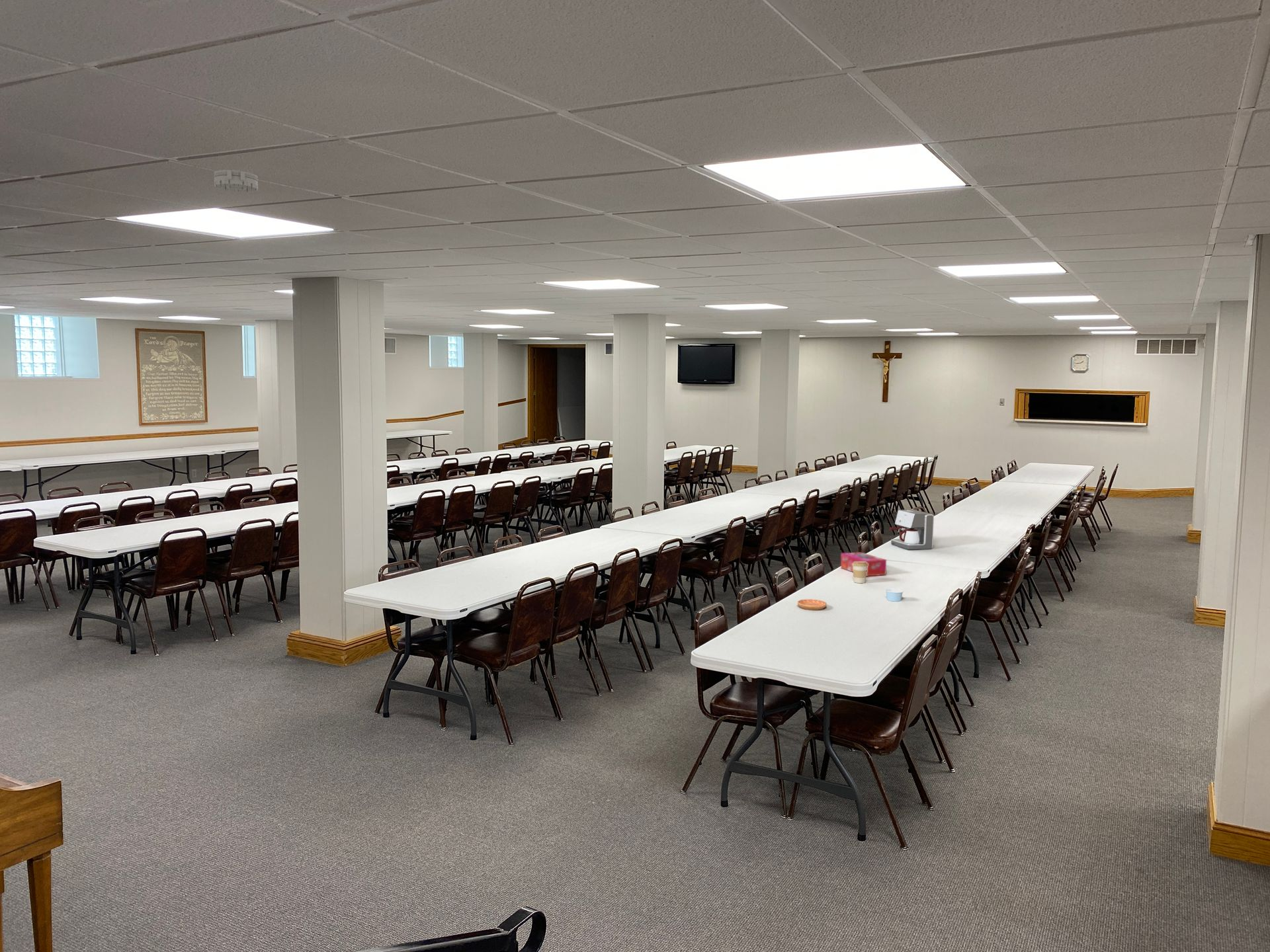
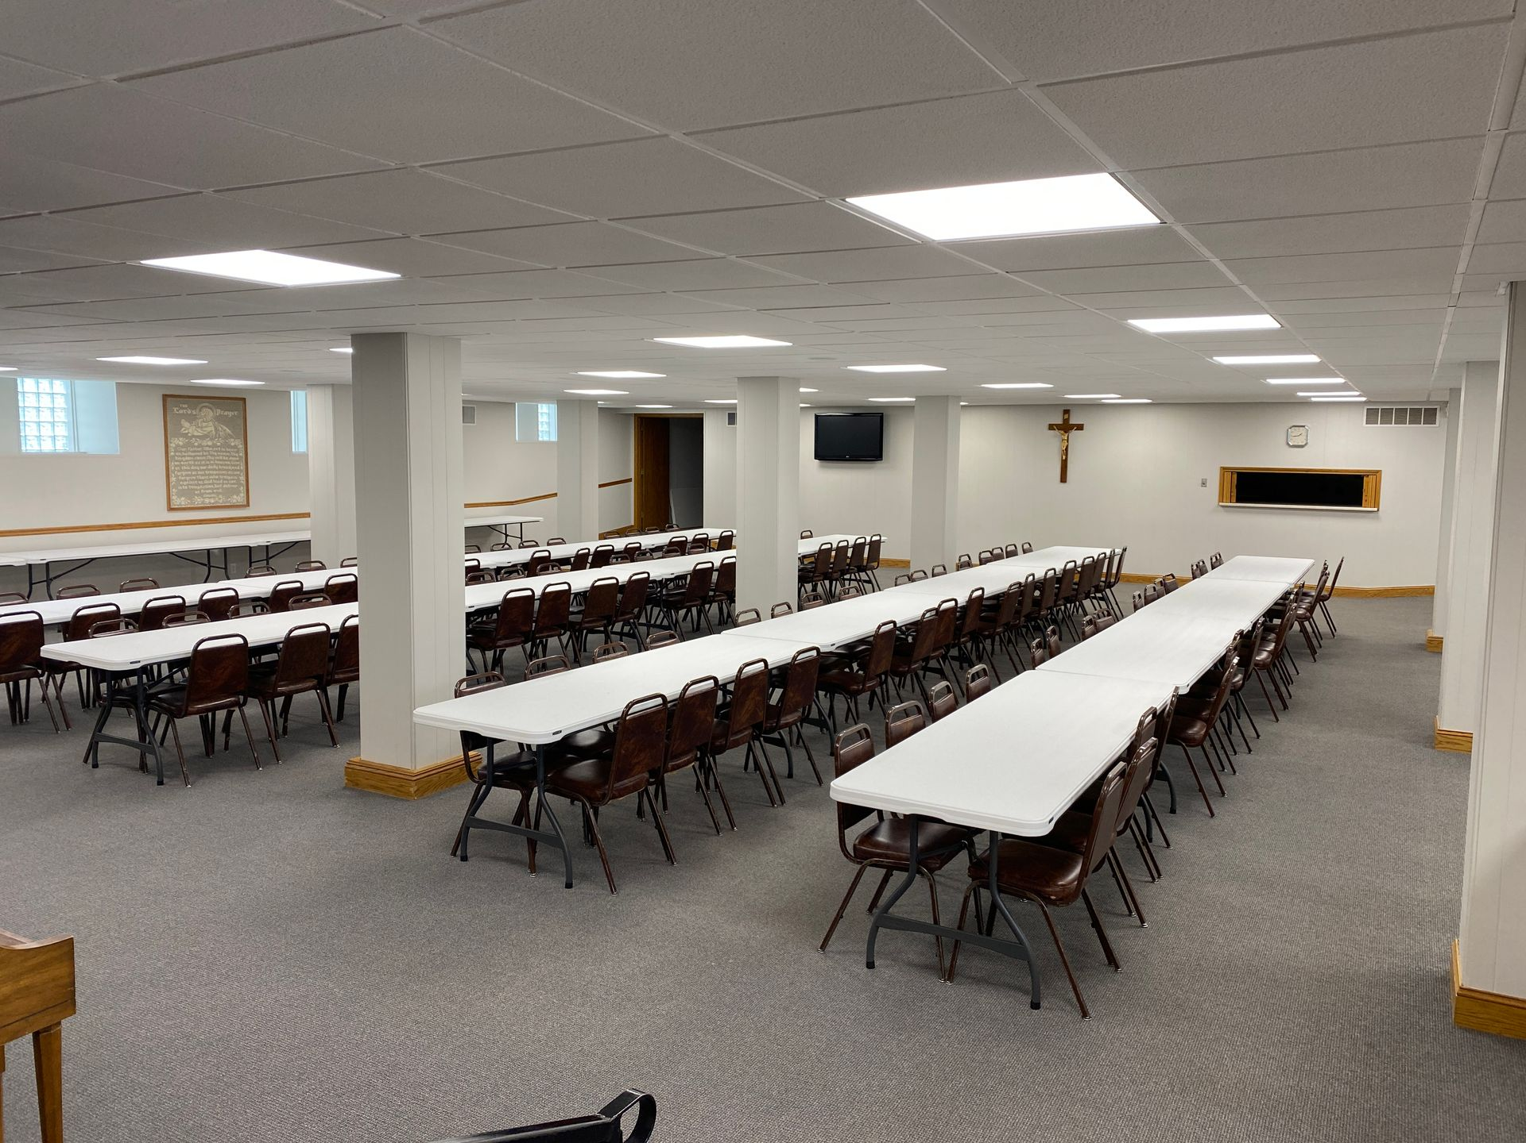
- coffee maker [889,509,935,550]
- coffee cup [853,562,868,584]
- paper cup [885,588,904,602]
- smoke detector [214,169,259,193]
- saucer [797,598,827,611]
- tissue box [840,551,887,577]
